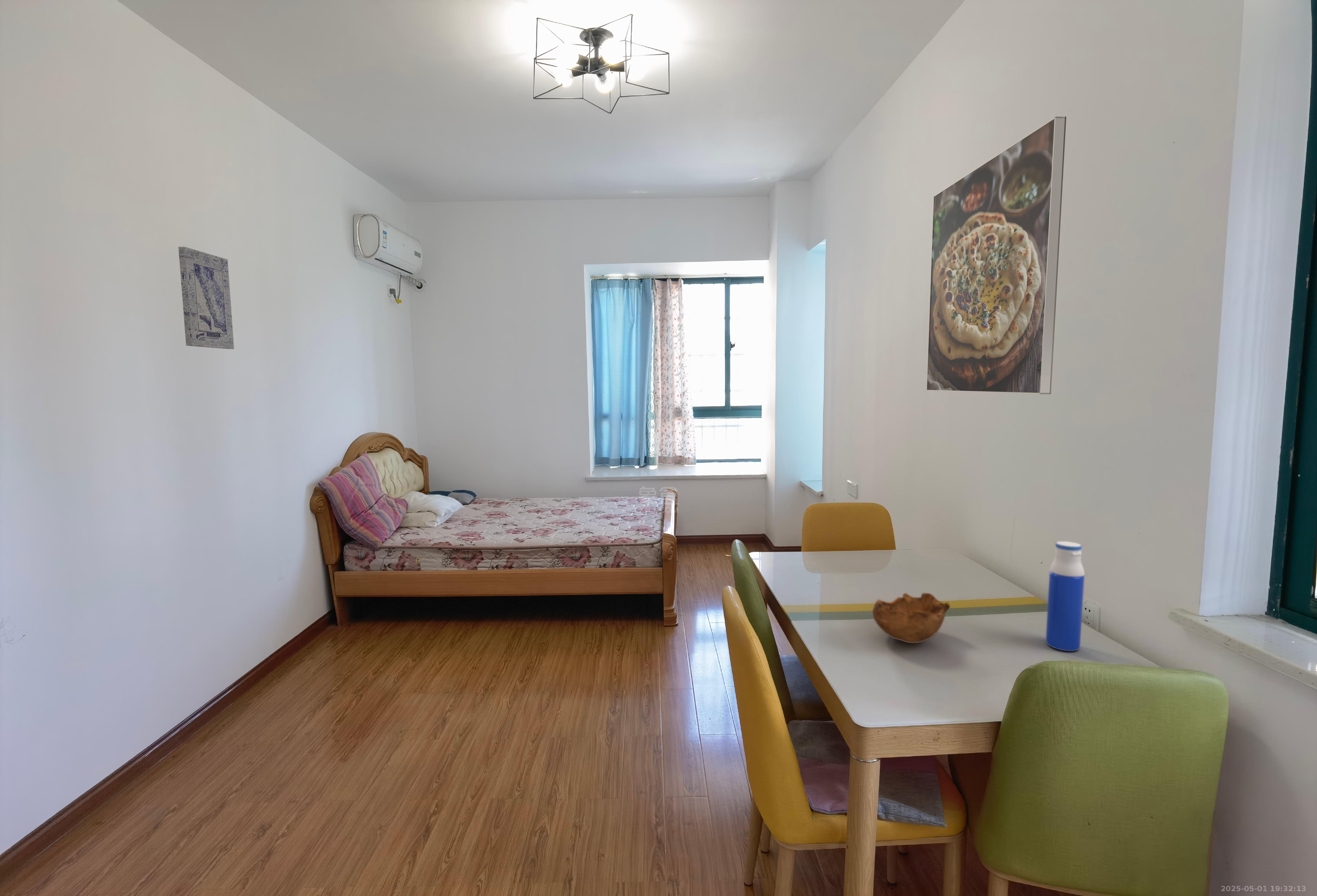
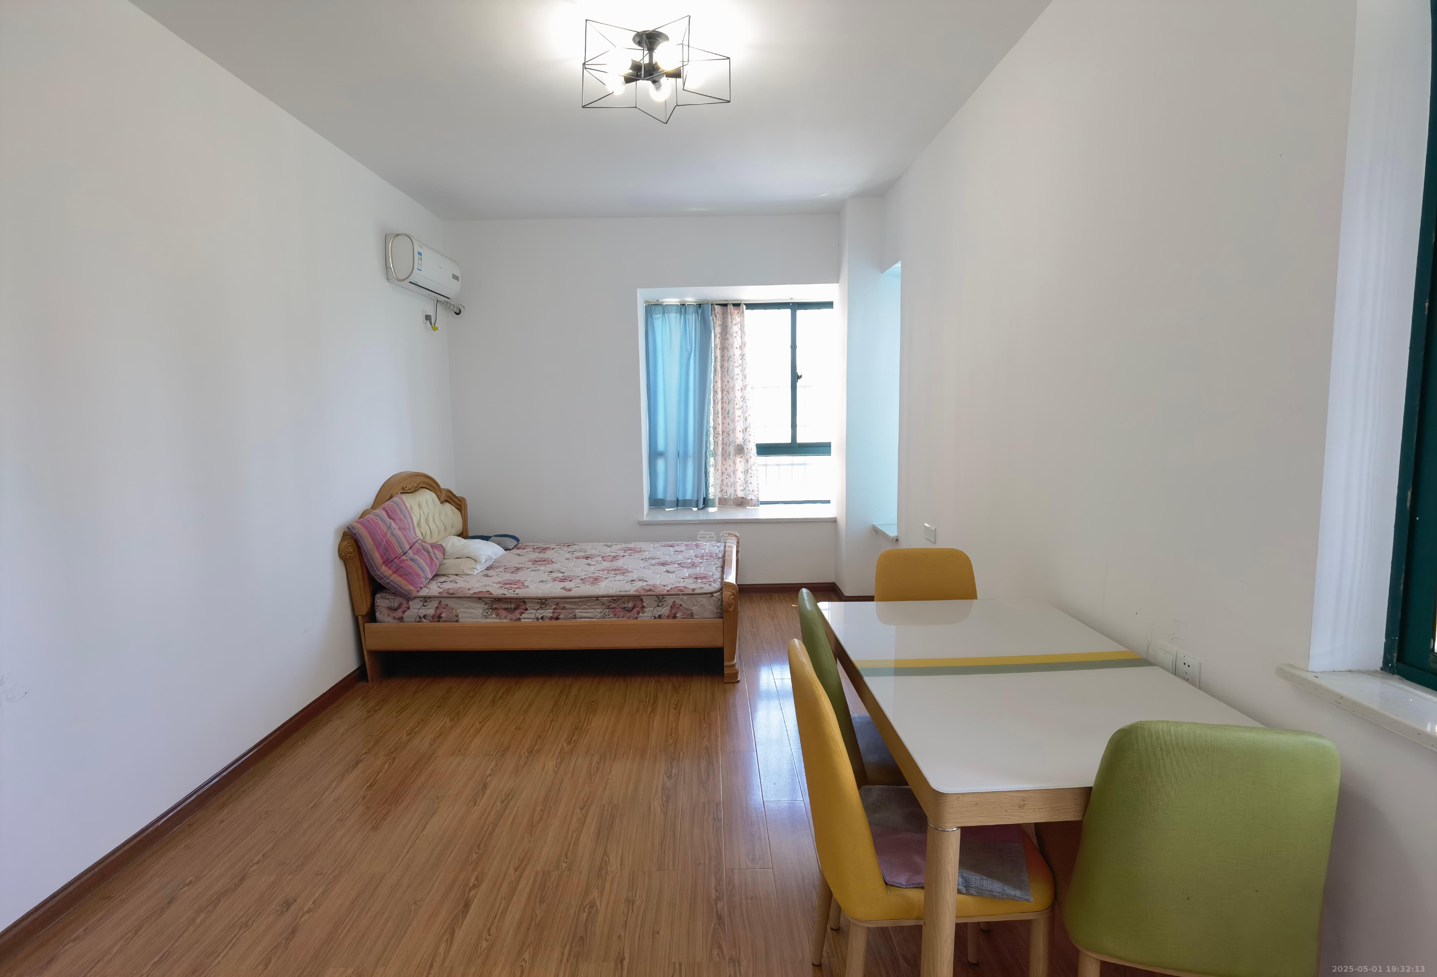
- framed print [926,116,1067,394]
- water bottle [1045,541,1085,651]
- bowl [872,593,950,643]
- wall art [178,247,234,349]
